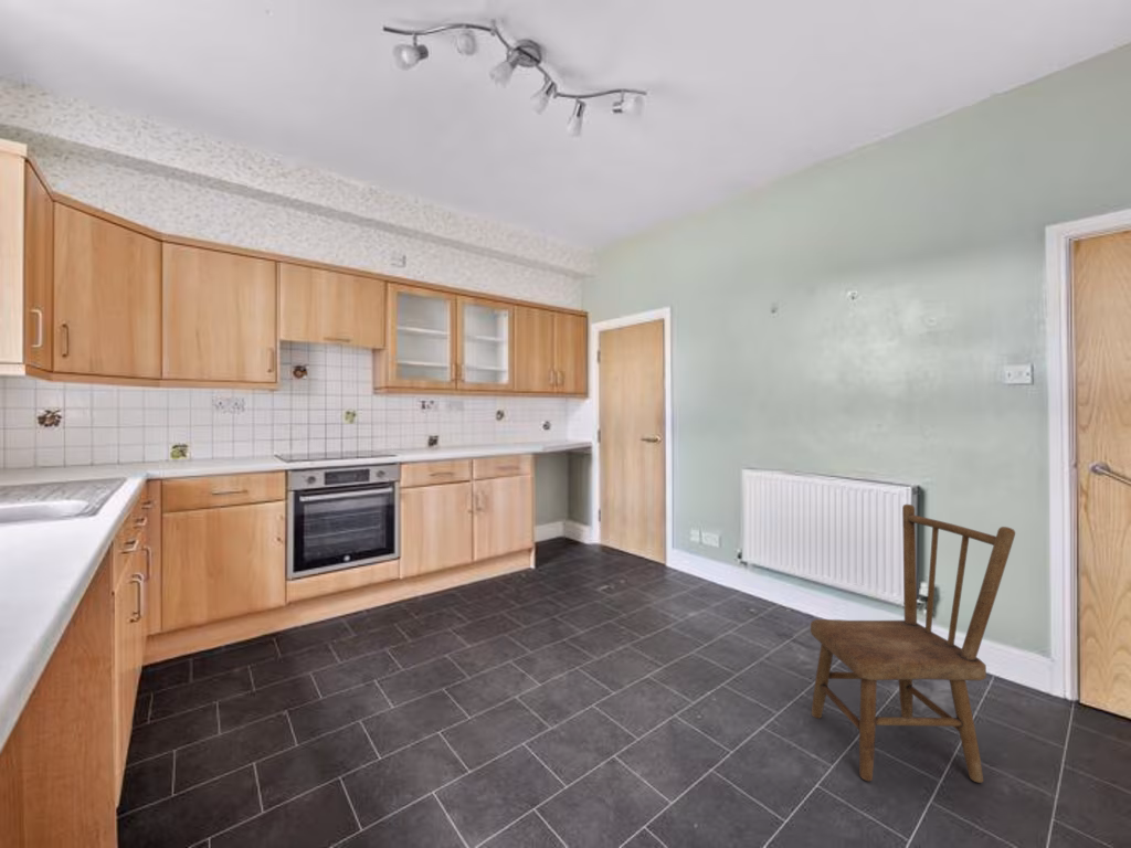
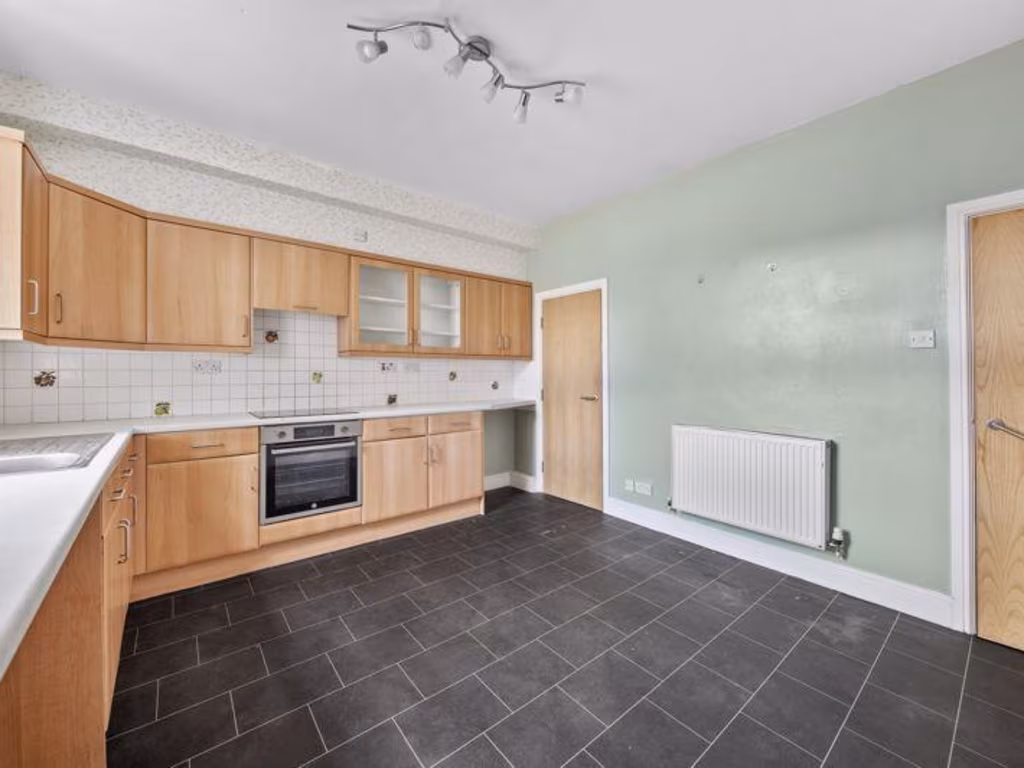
- dining chair [810,504,1016,784]
